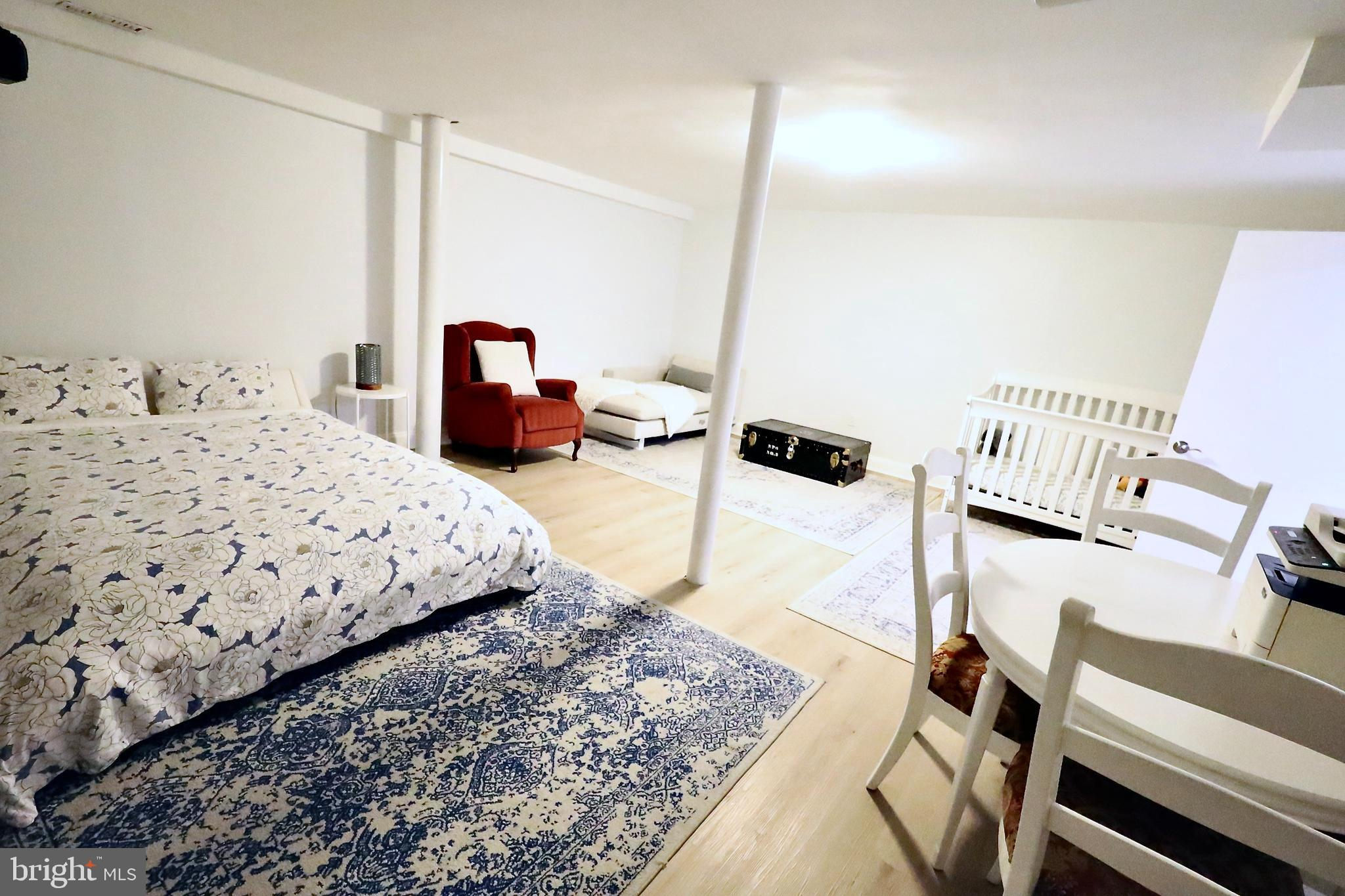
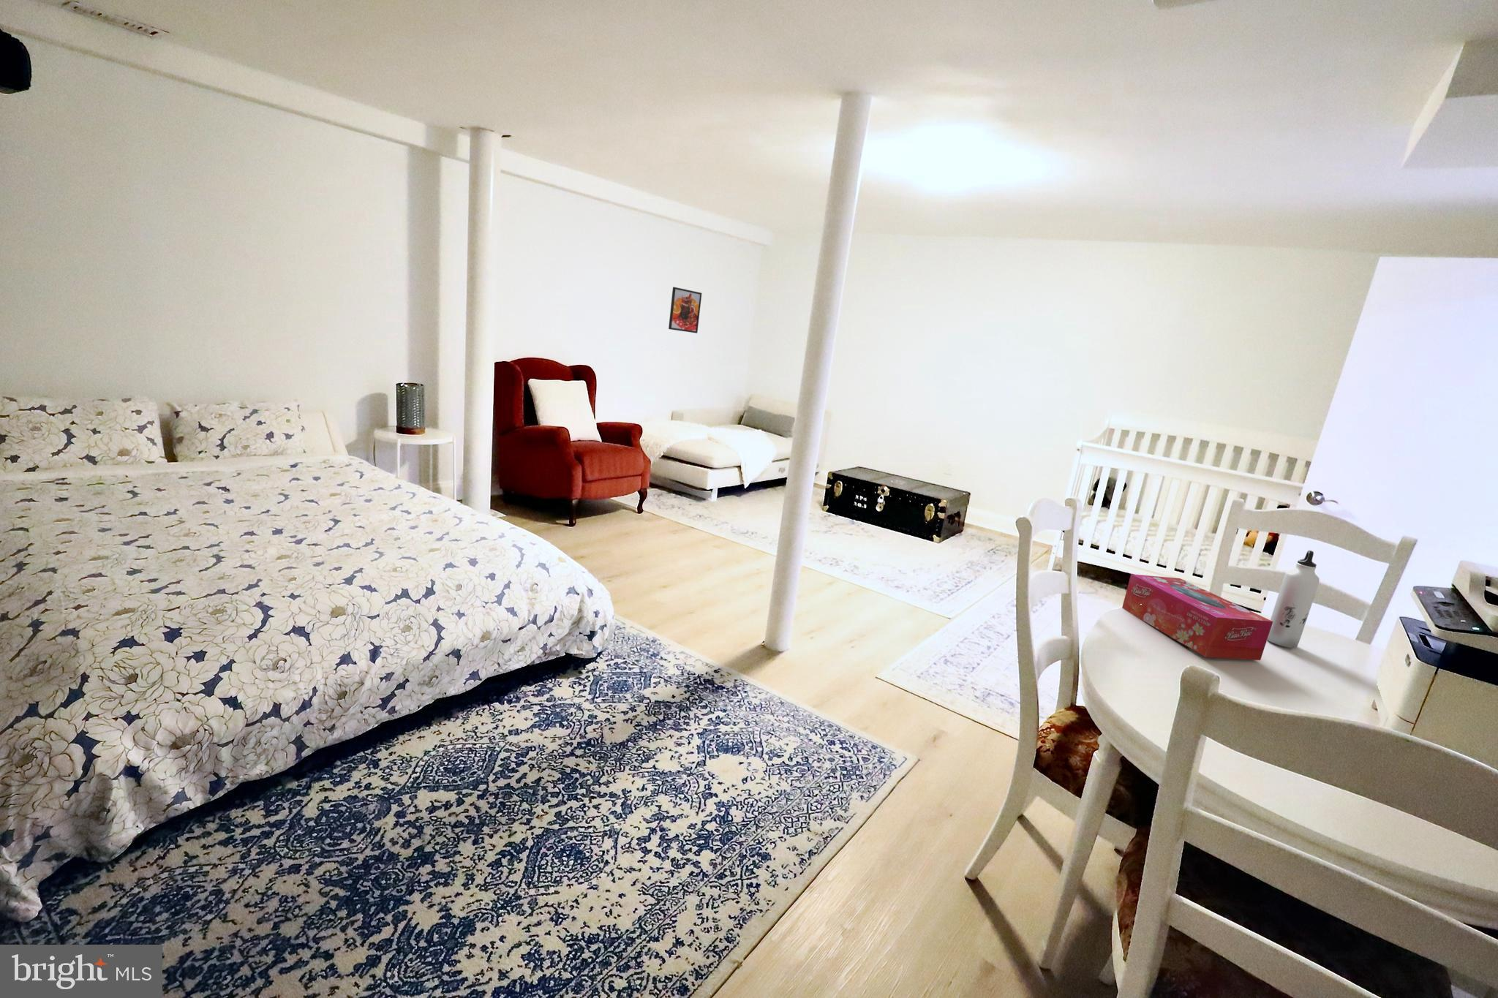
+ tissue box [1122,574,1273,661]
+ water bottle [1266,550,1320,648]
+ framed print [668,286,703,334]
